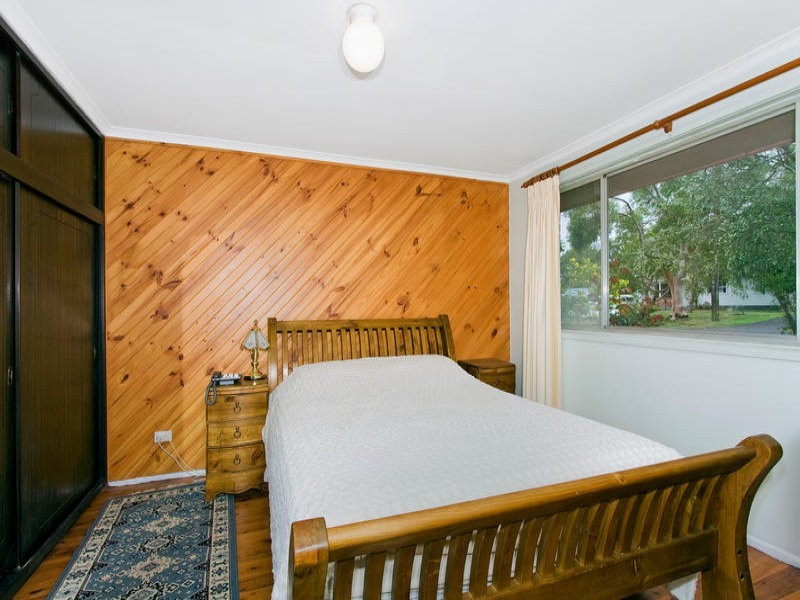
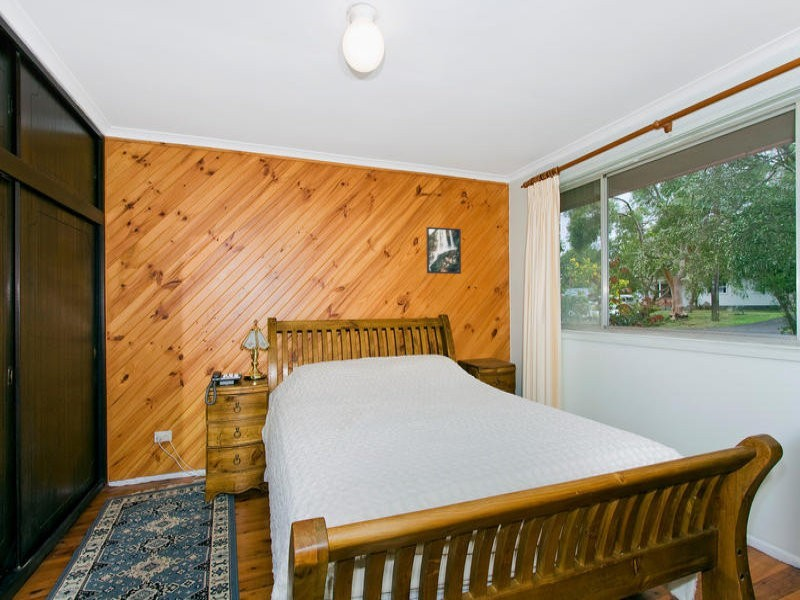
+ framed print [426,226,462,275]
